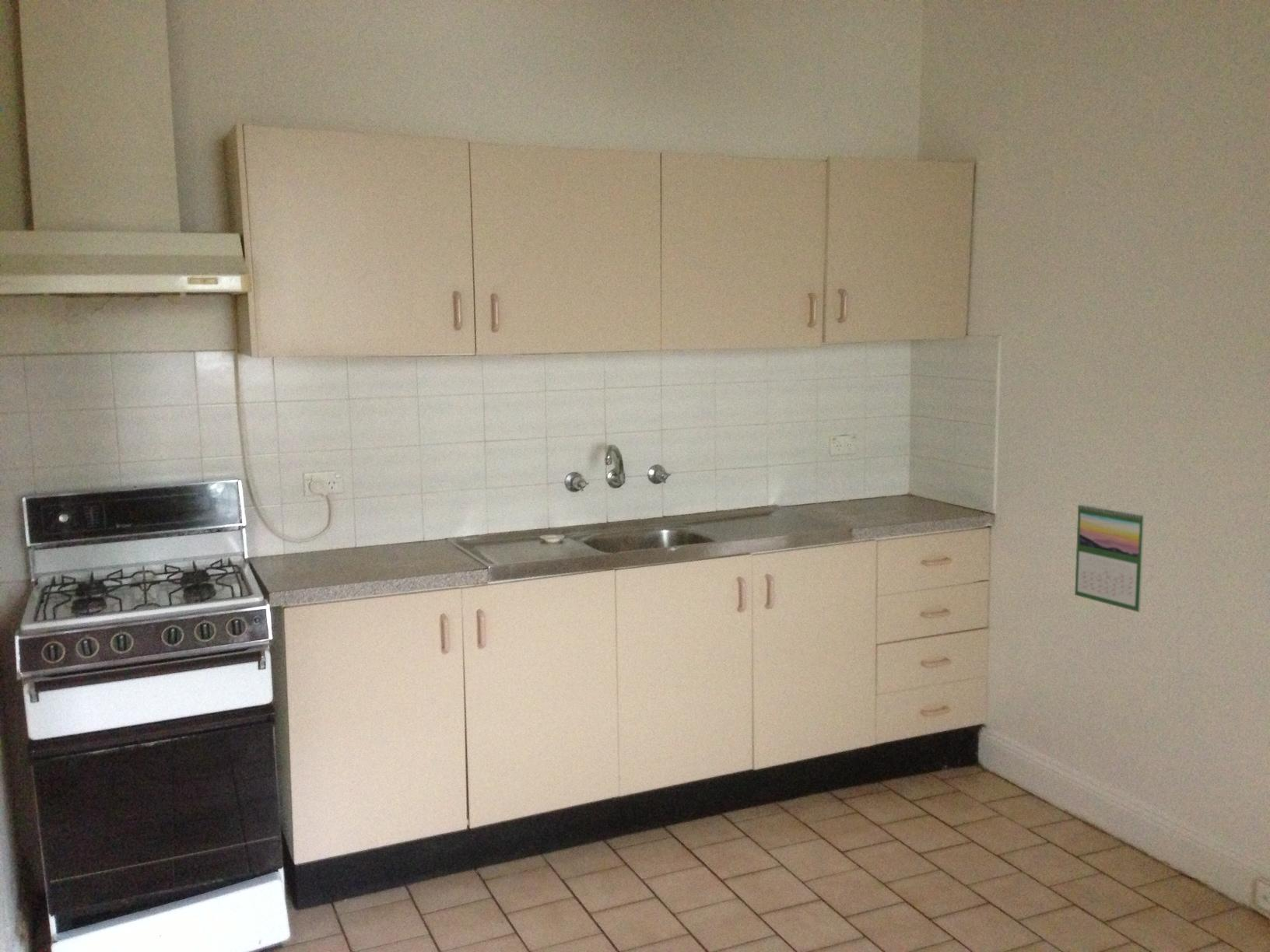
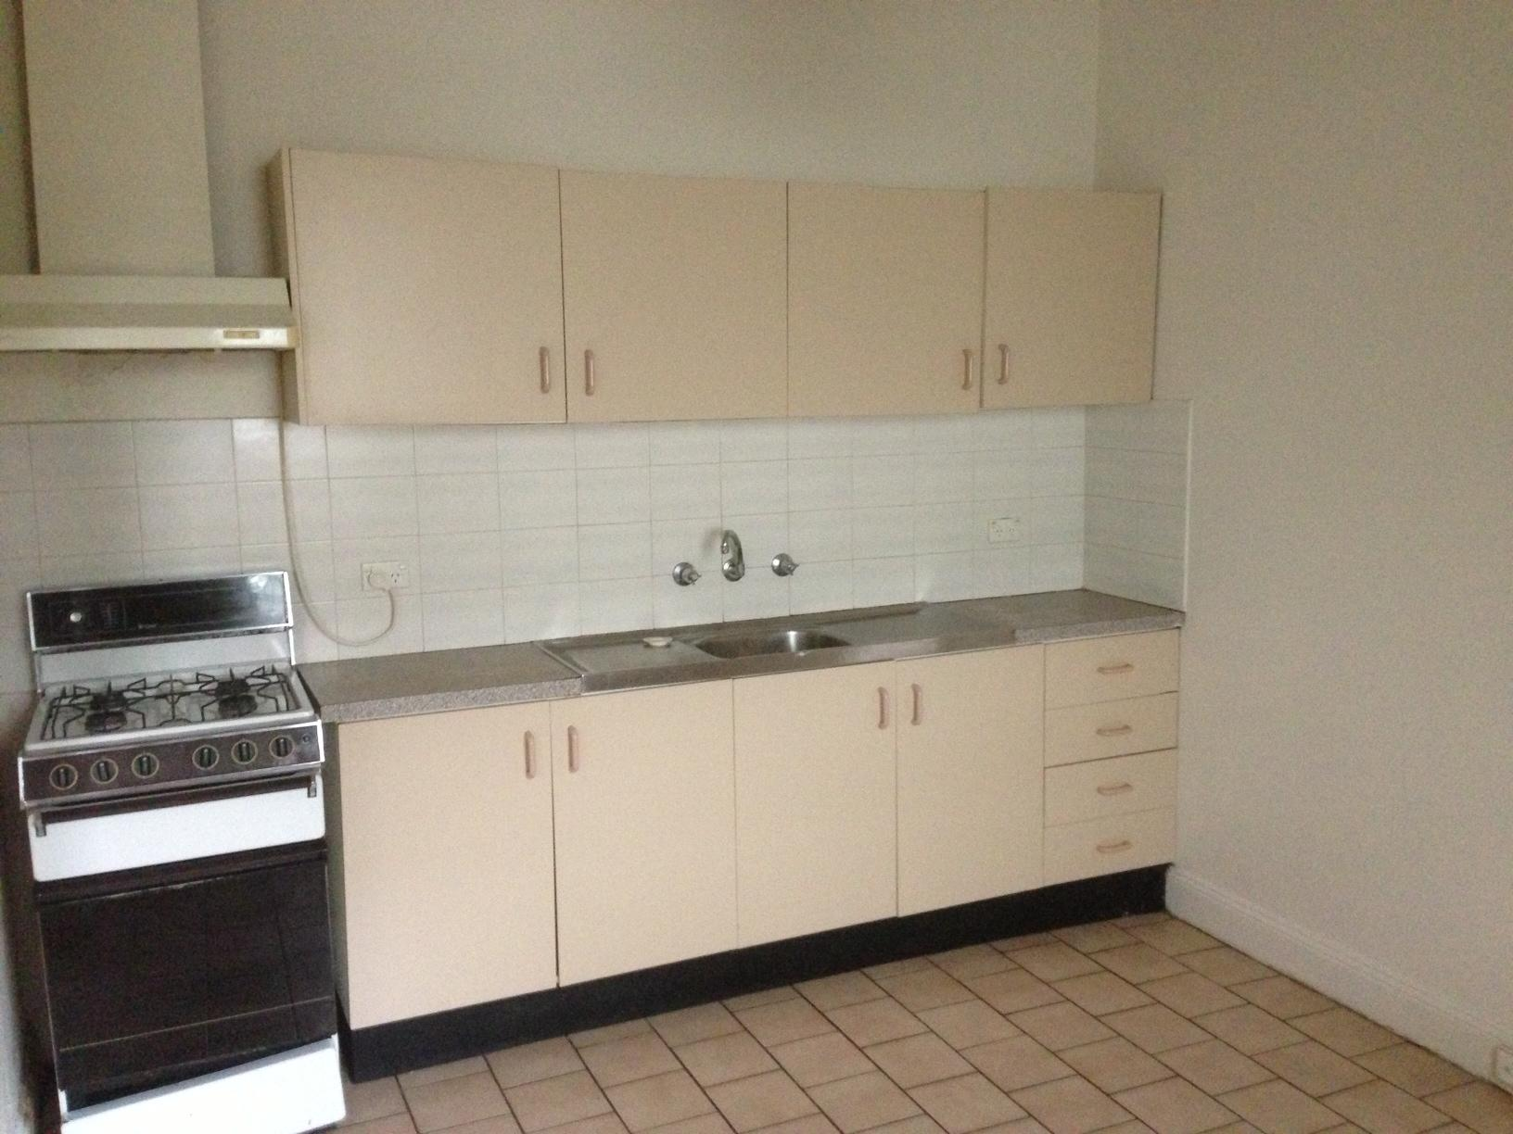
- calendar [1074,502,1145,613]
